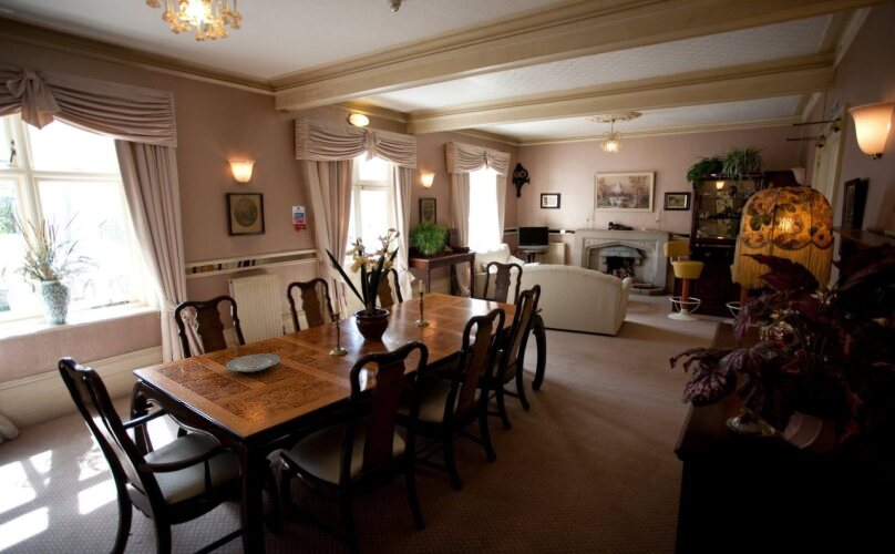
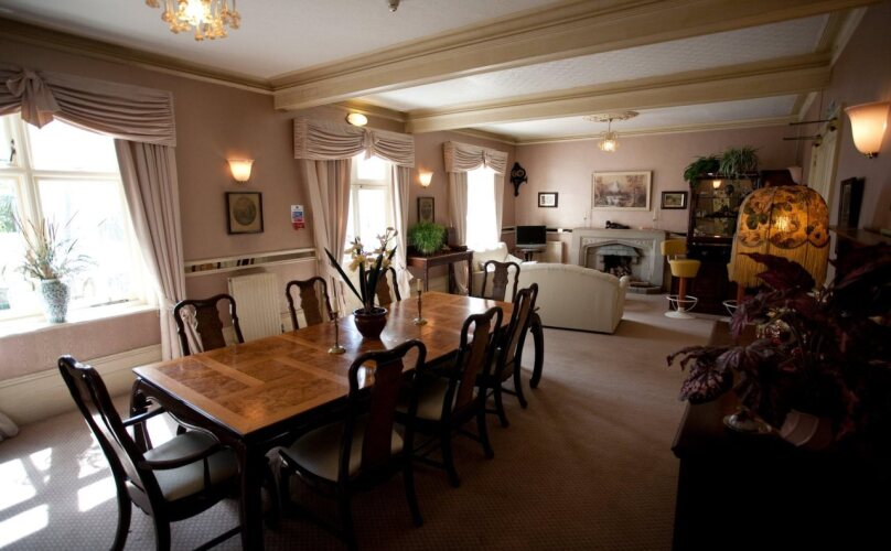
- plate [224,352,281,373]
